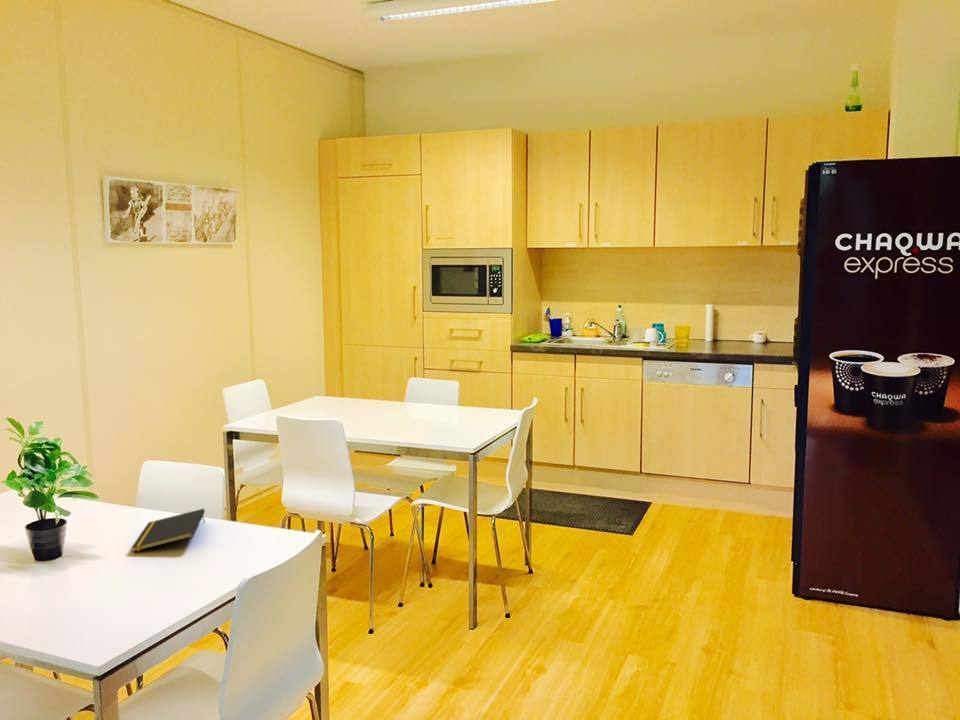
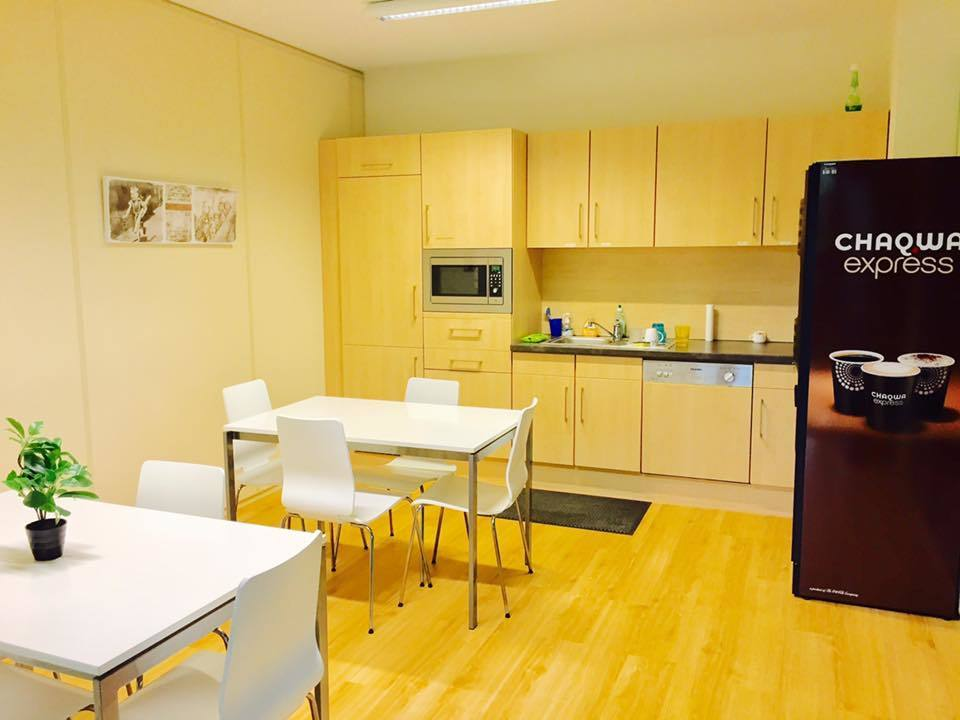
- notepad [130,508,206,553]
